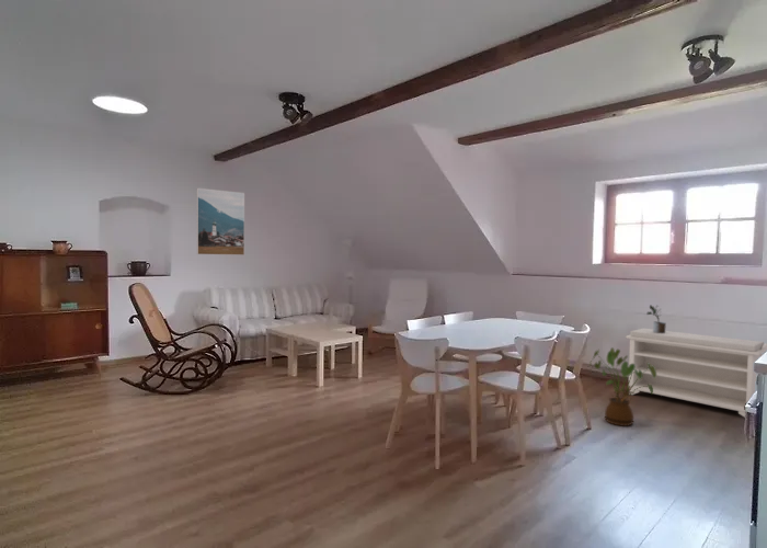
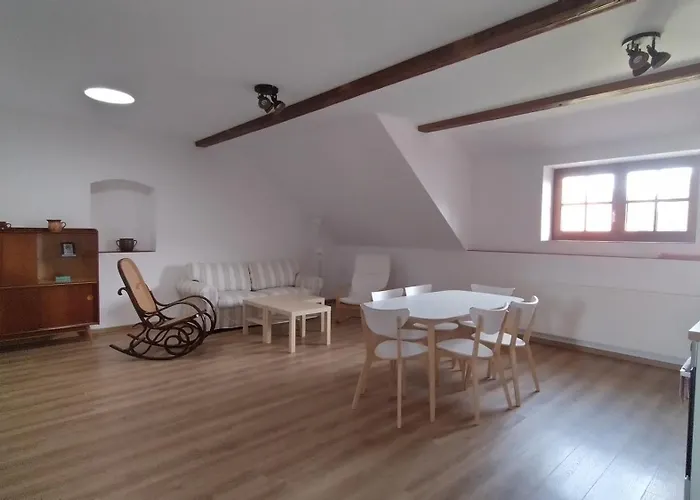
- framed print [196,187,245,256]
- house plant [588,346,656,427]
- potted plant [646,304,667,333]
- bench [625,328,767,419]
